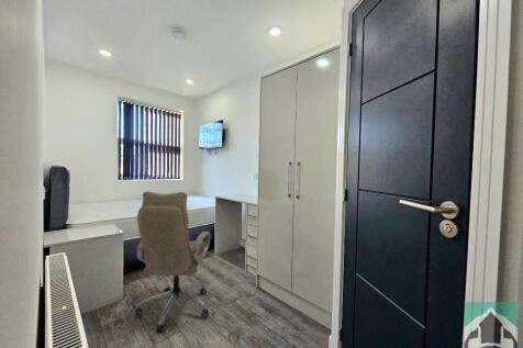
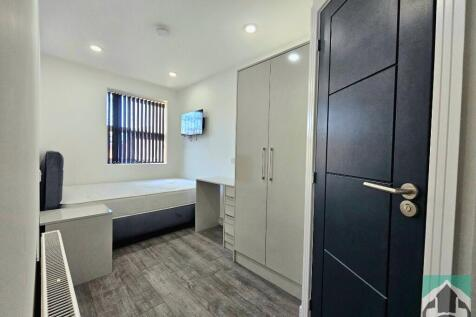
- office chair [133,190,212,335]
